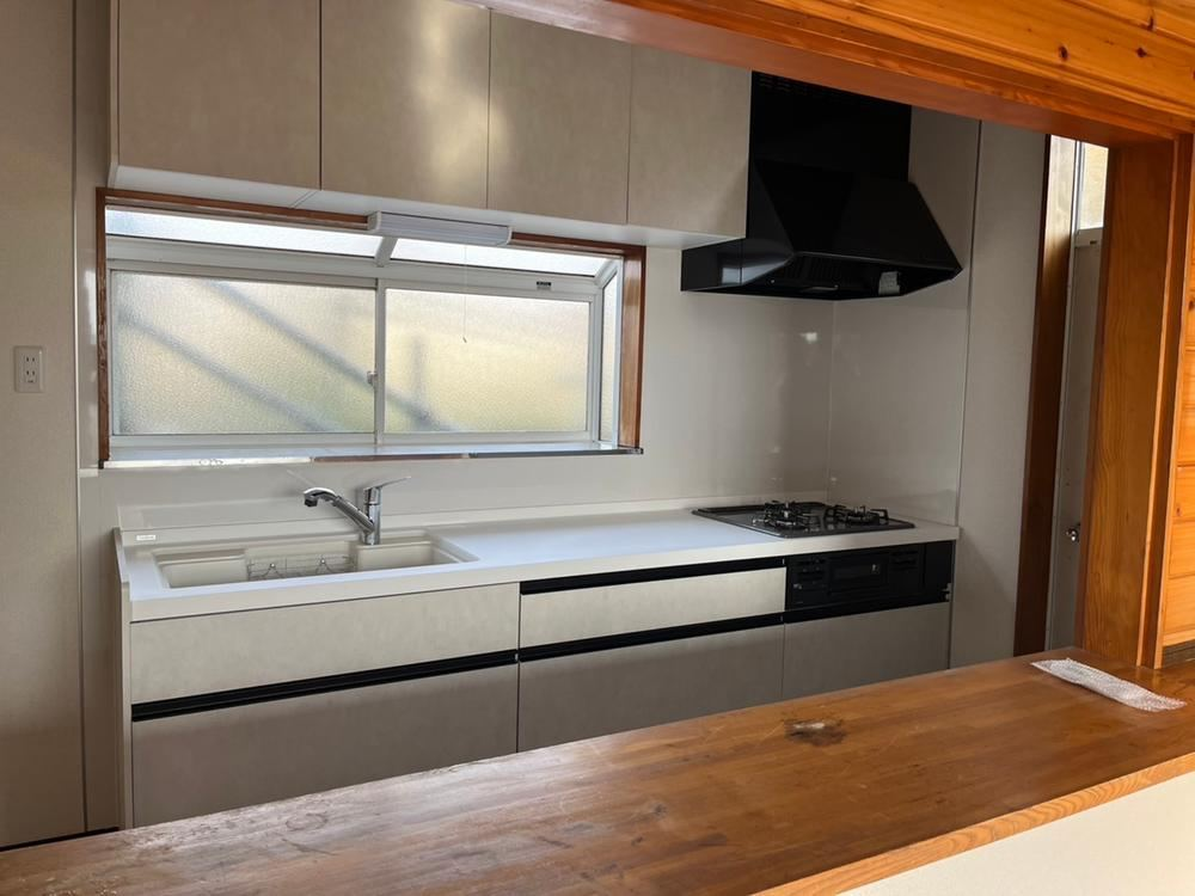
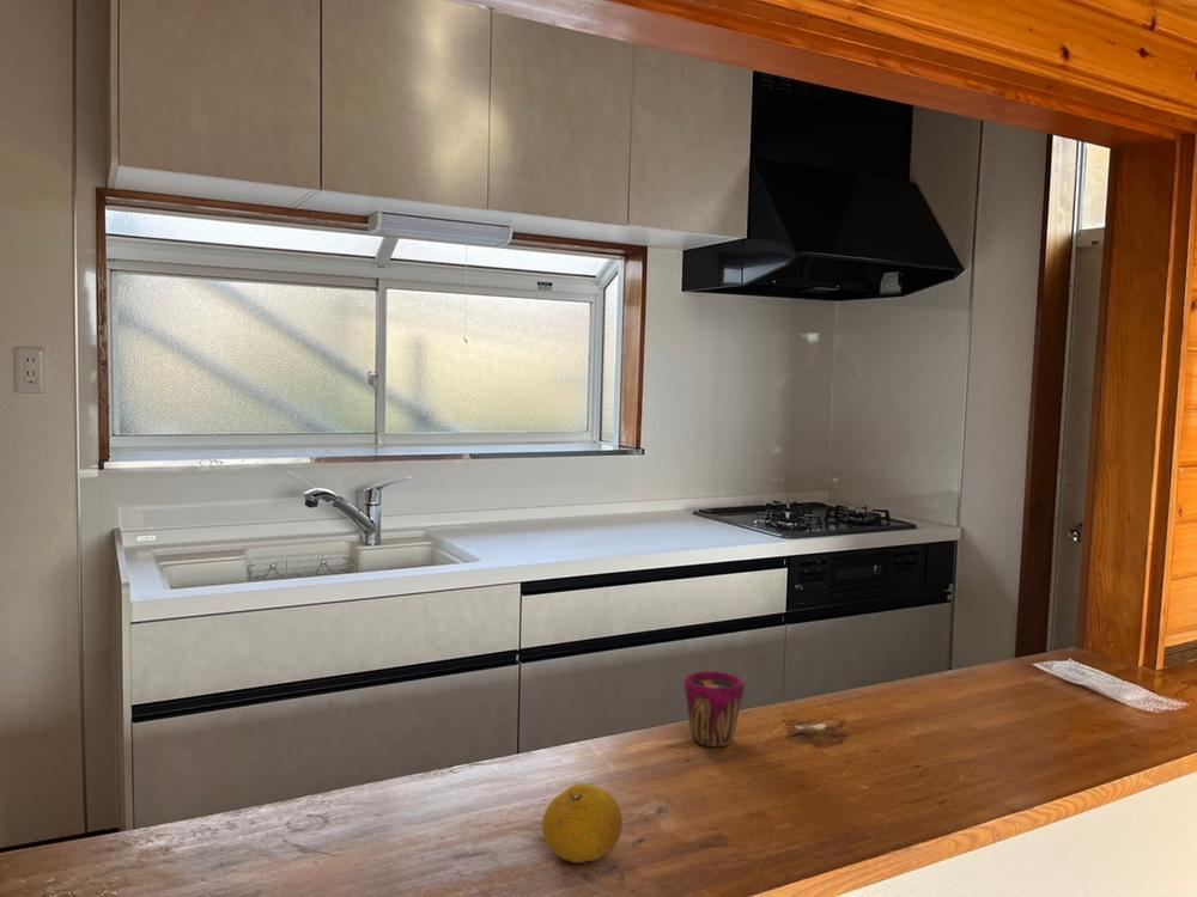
+ cup [682,670,746,748]
+ fruit [541,783,624,864]
